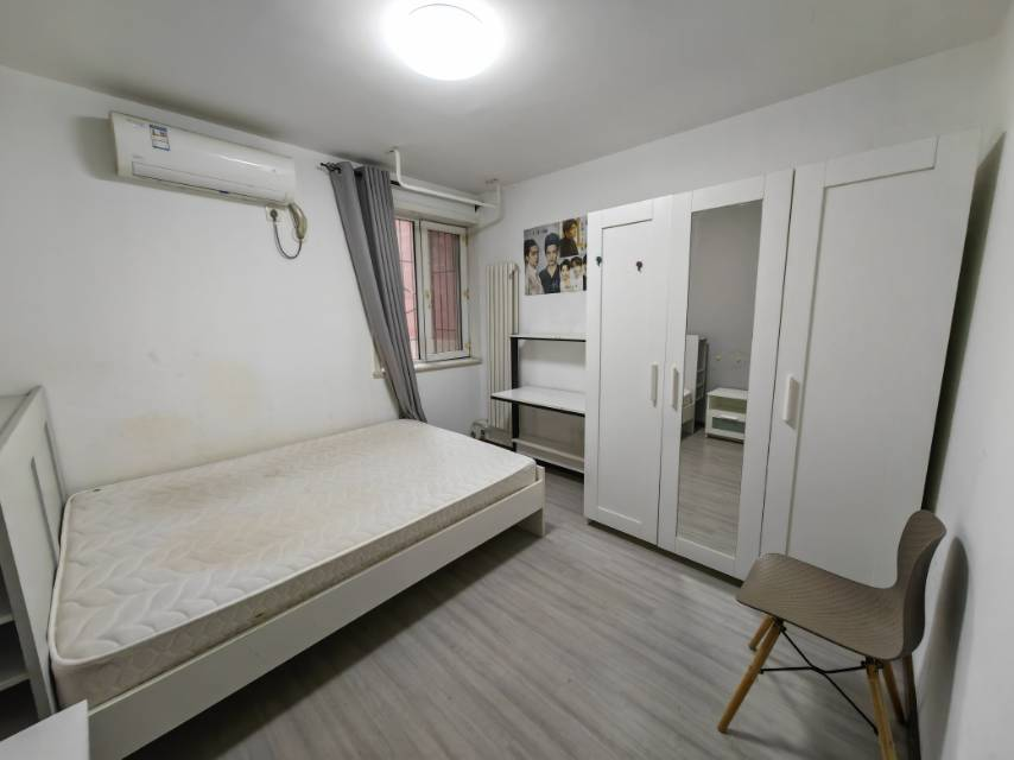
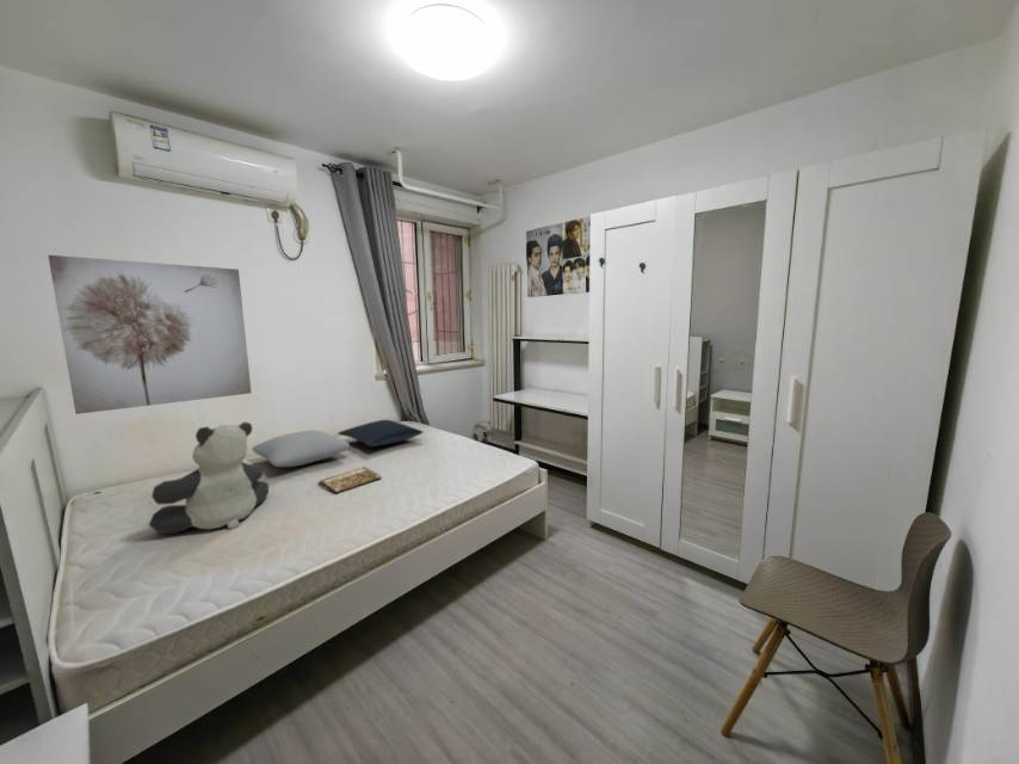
+ teddy bear [148,421,270,536]
+ wall art [47,254,253,415]
+ book [317,466,382,495]
+ pillow [336,419,424,448]
+ cushion [251,429,351,468]
